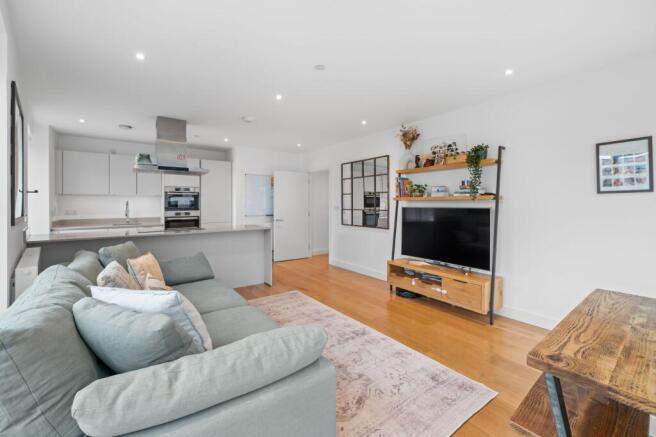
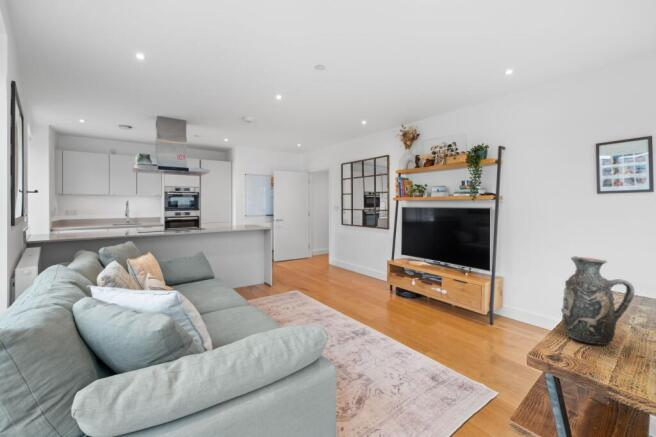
+ decorative vase [560,256,636,346]
